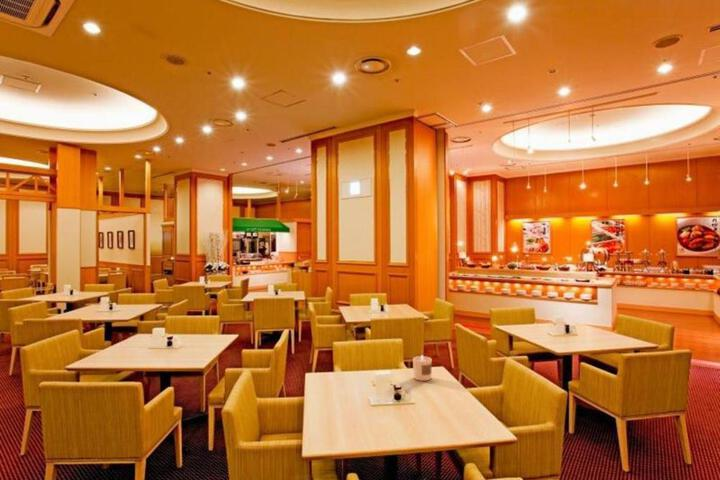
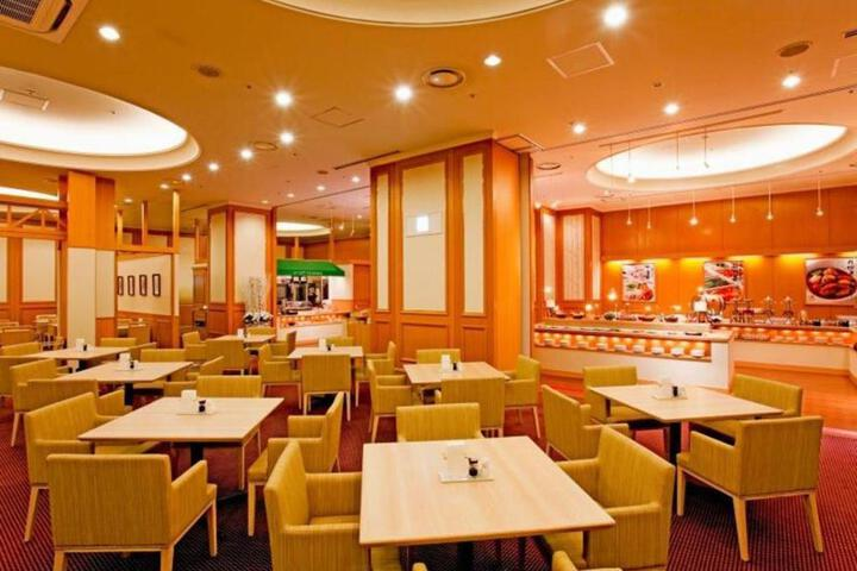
- candle [412,354,433,382]
